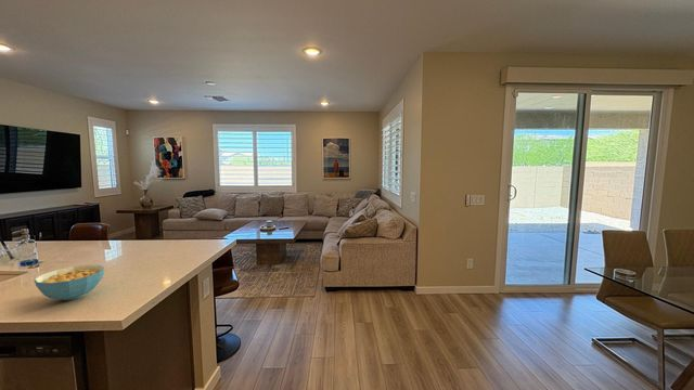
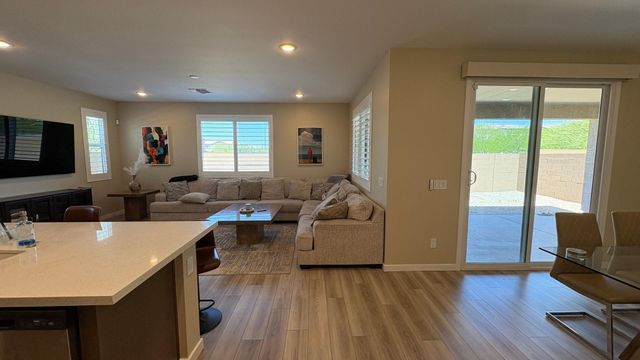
- cereal bowl [34,264,105,301]
